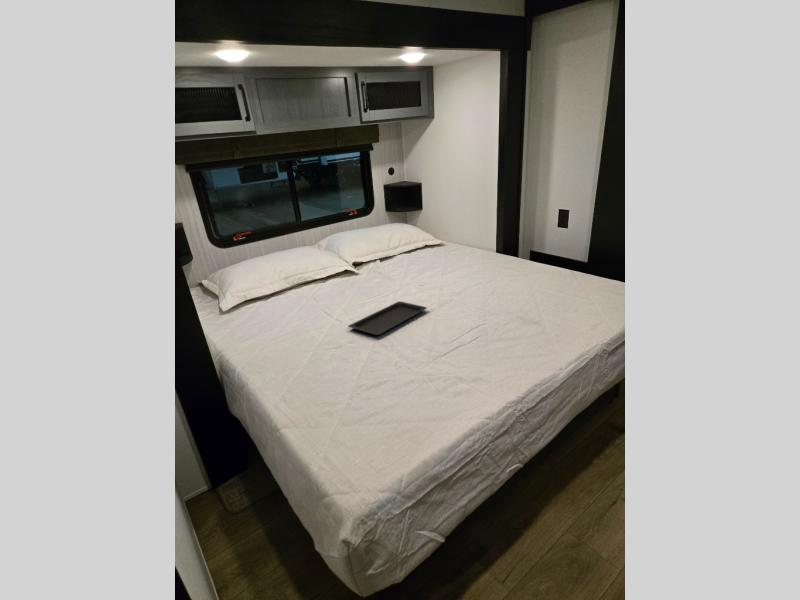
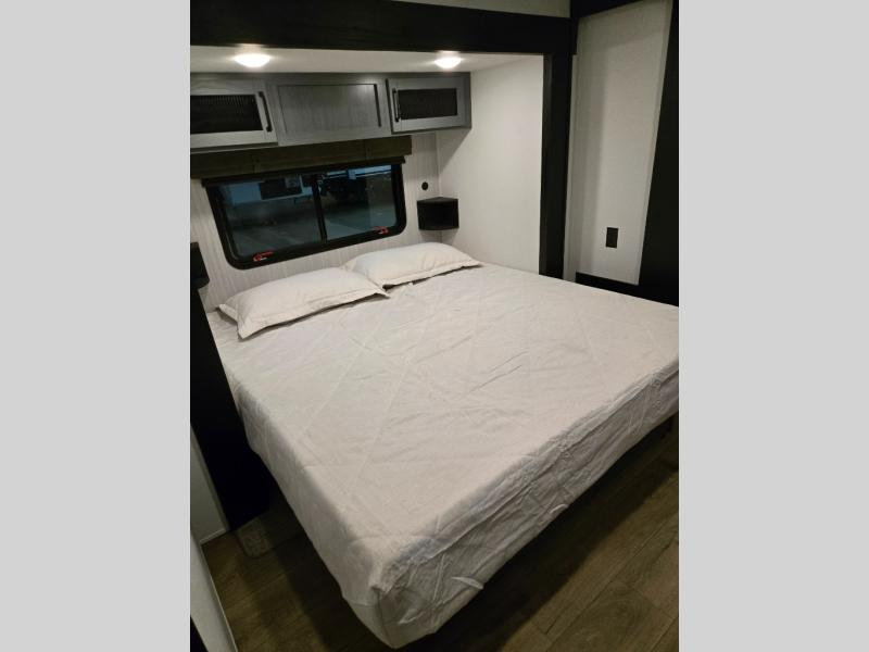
- serving tray [347,300,428,336]
